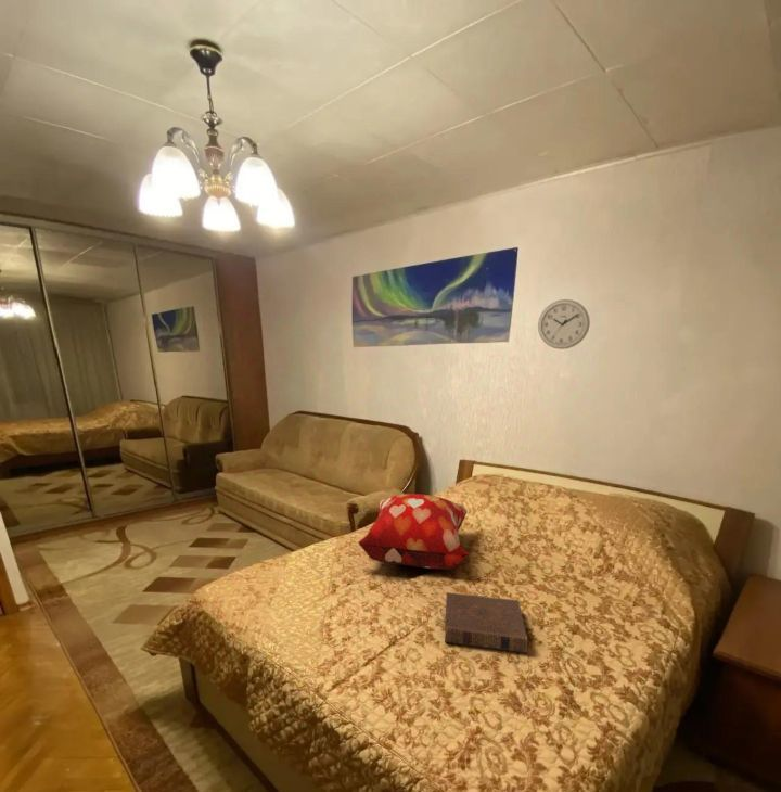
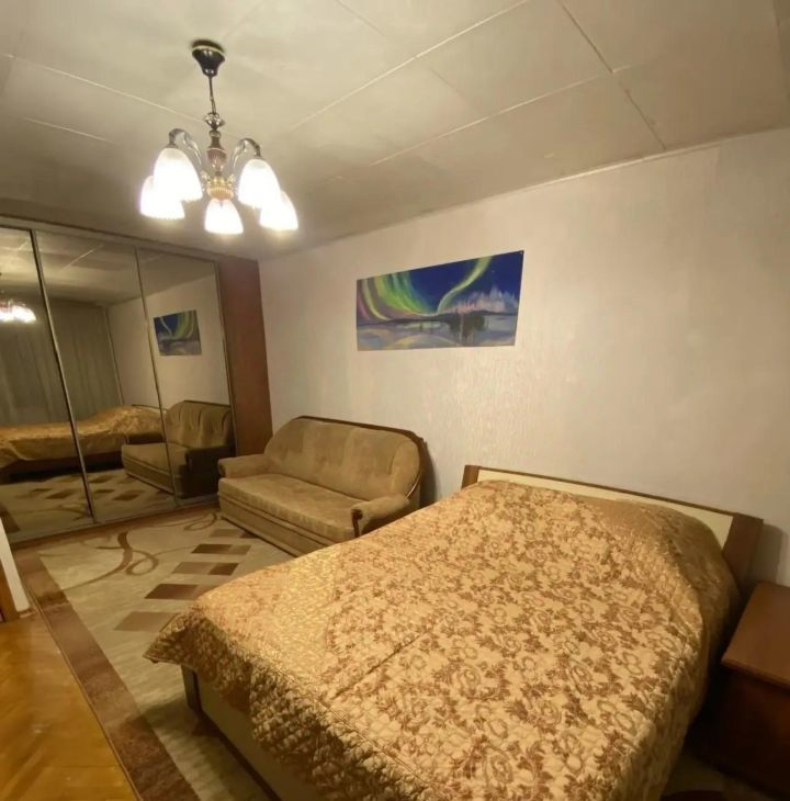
- decorative pillow [357,493,471,571]
- wall clock [537,298,591,350]
- book [444,591,528,654]
